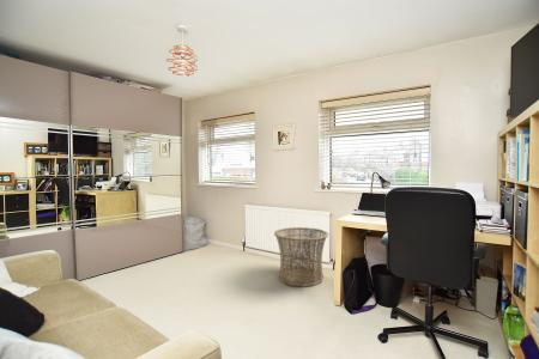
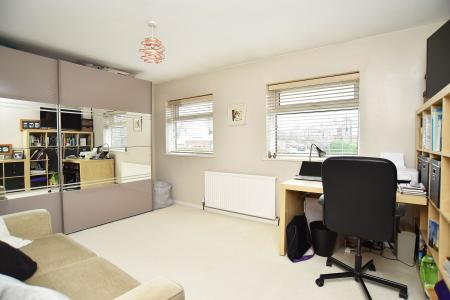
- basket [273,226,329,288]
